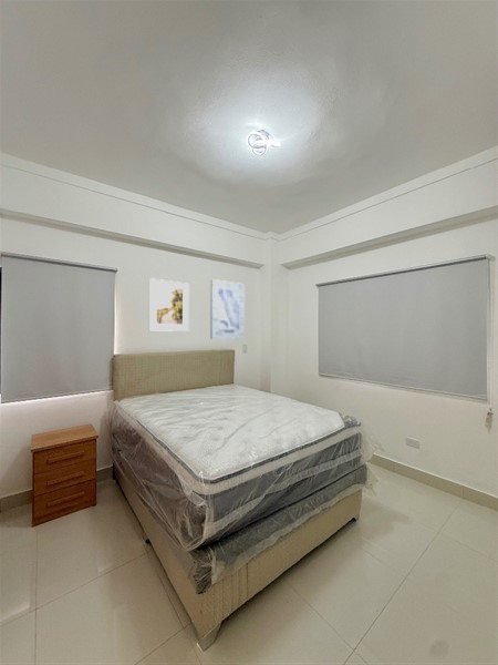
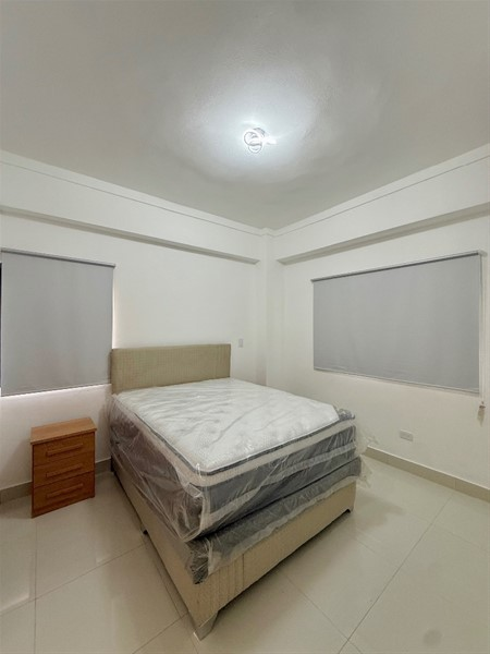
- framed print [148,277,190,332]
- wall art [209,278,246,340]
